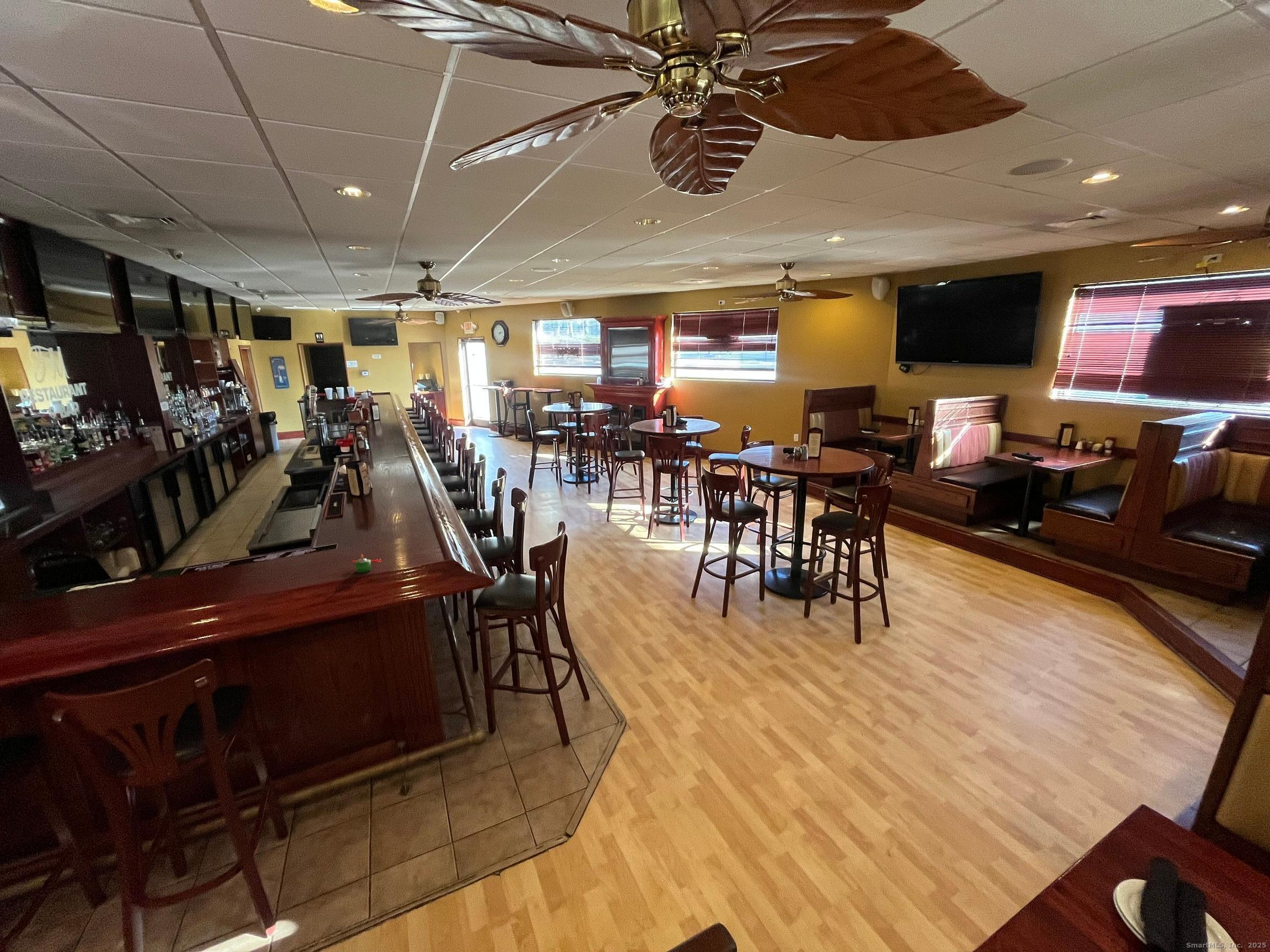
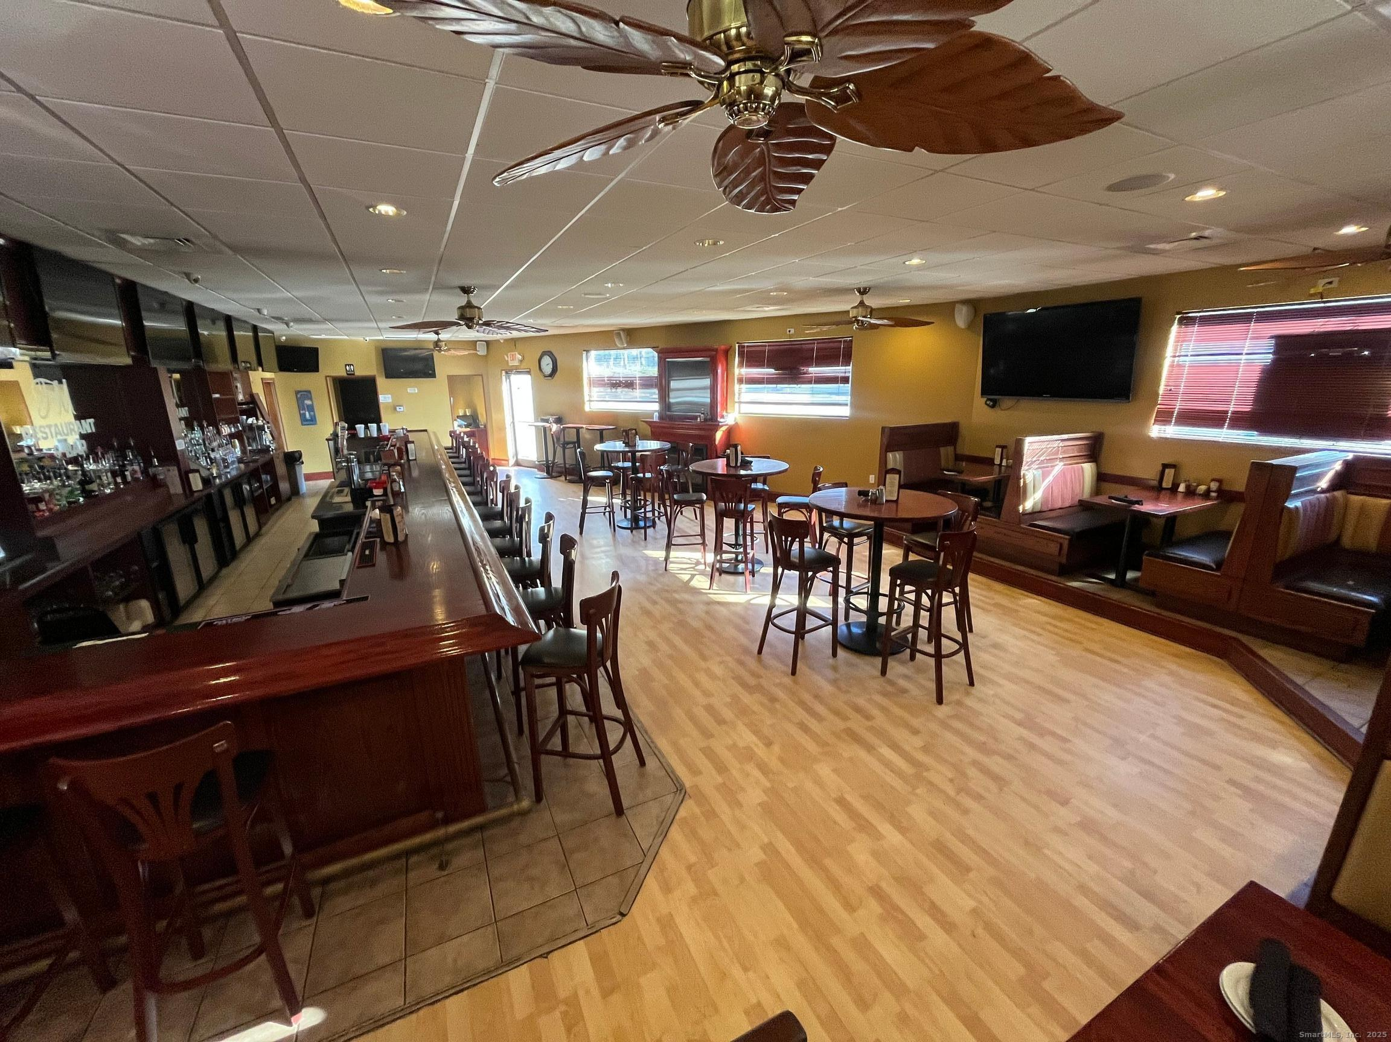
- candle [352,553,383,574]
